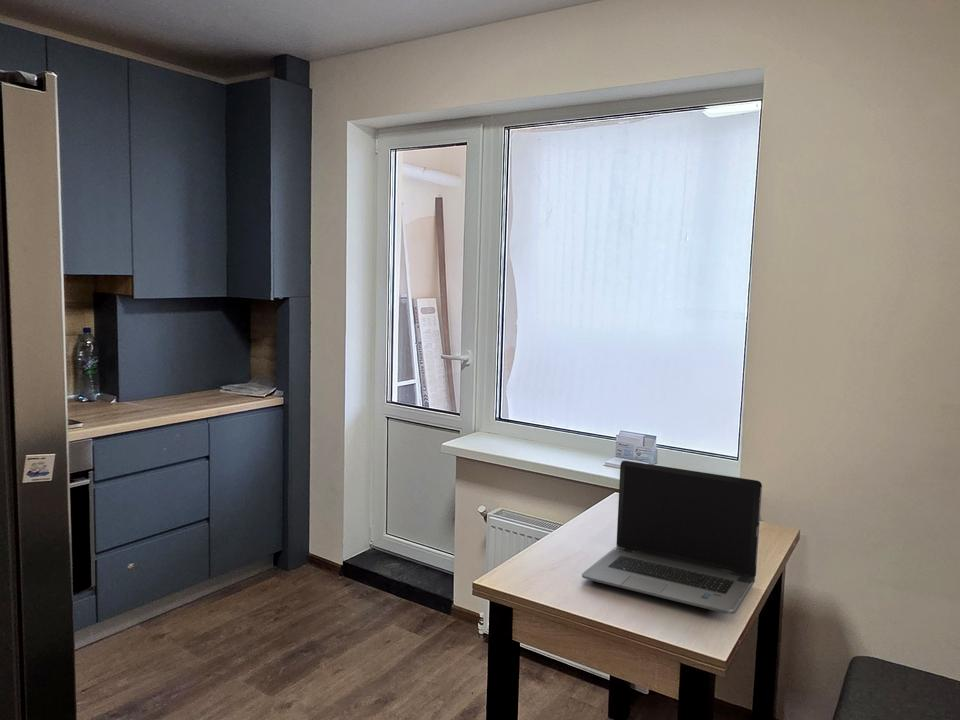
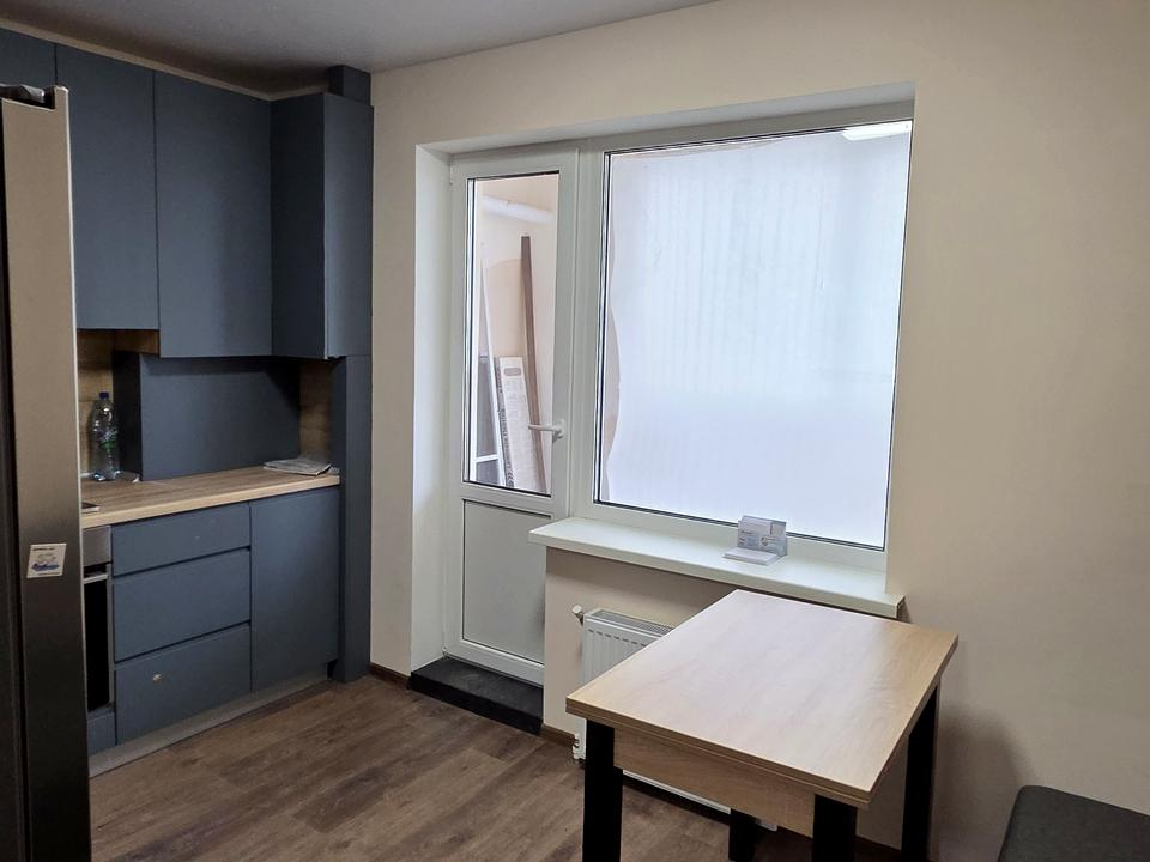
- laptop computer [581,460,763,615]
